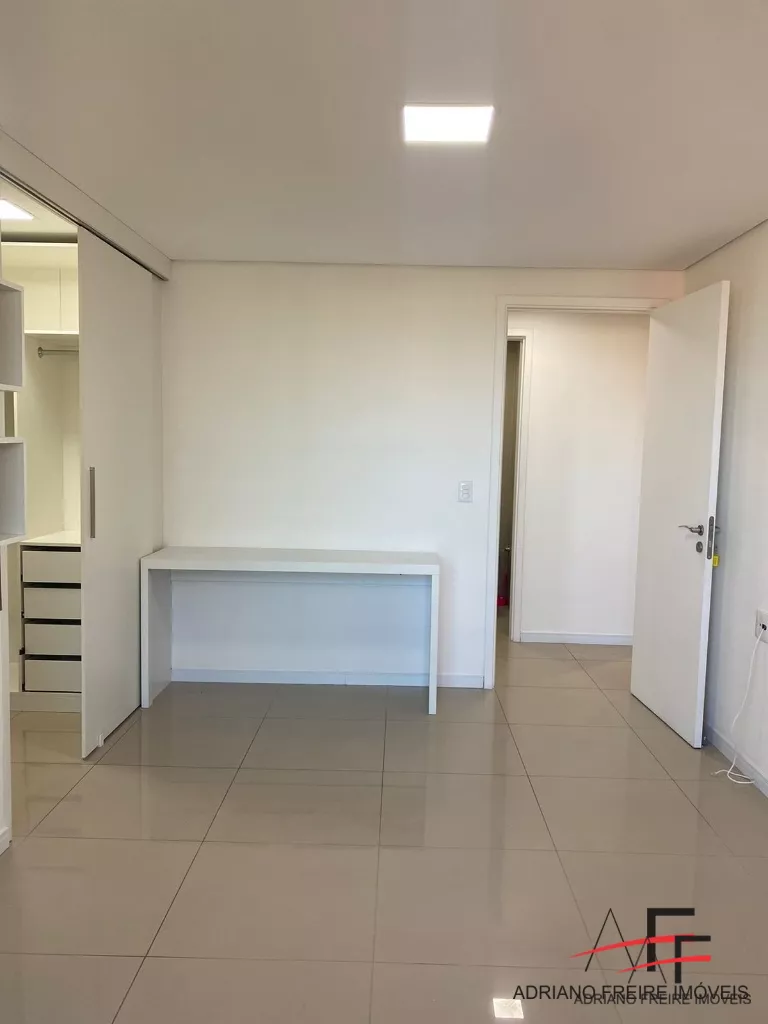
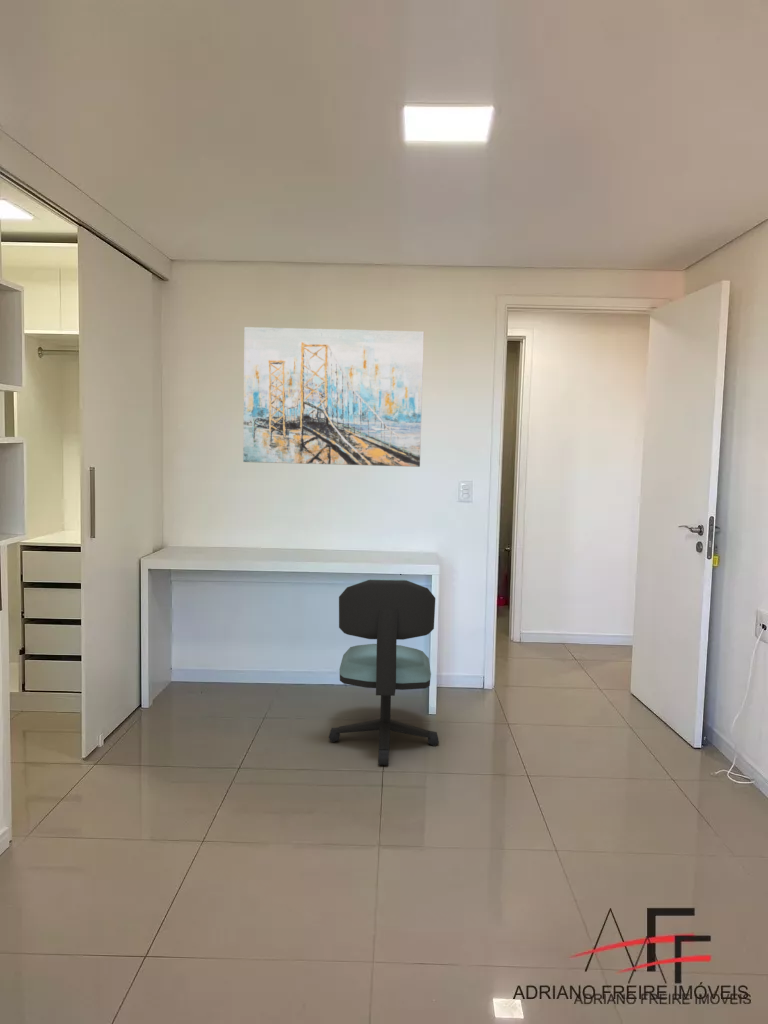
+ office chair [328,578,440,766]
+ wall art [242,326,425,468]
